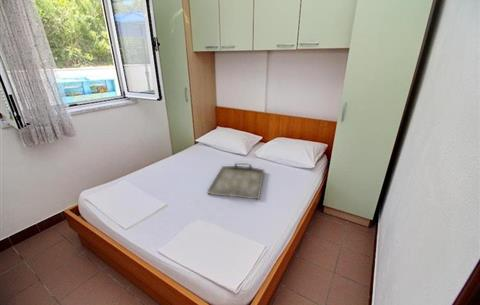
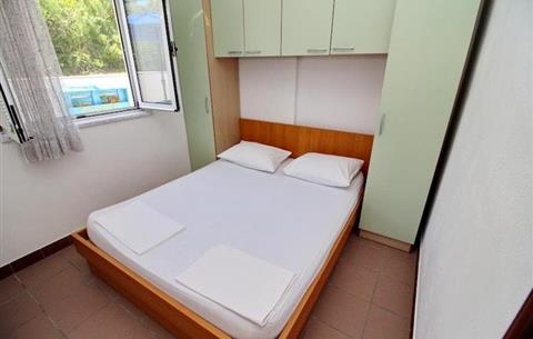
- serving tray [206,162,266,201]
